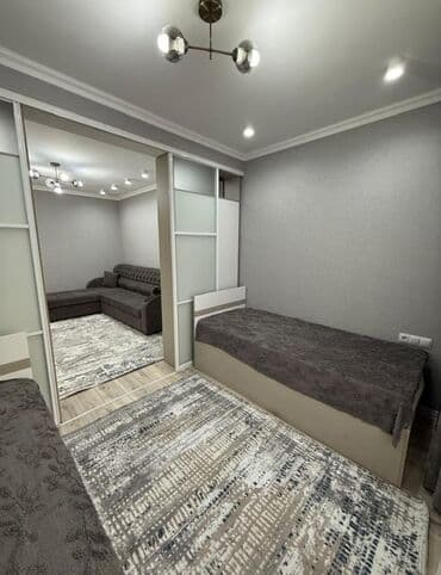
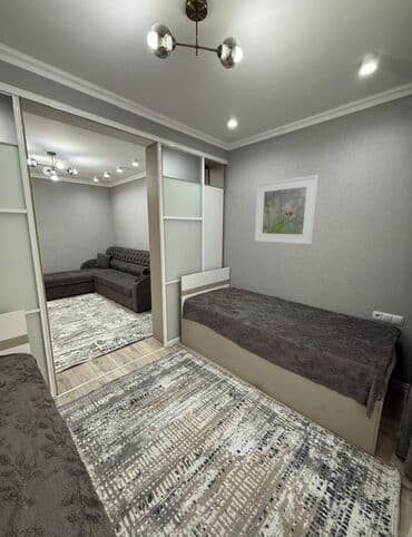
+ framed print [254,174,320,245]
